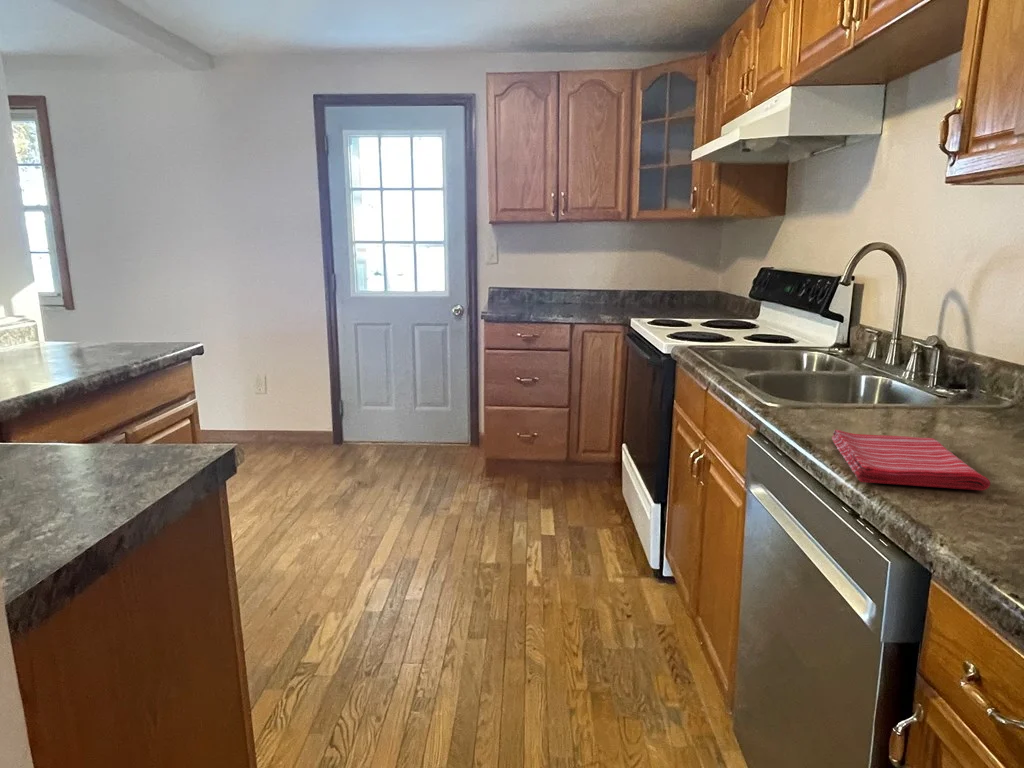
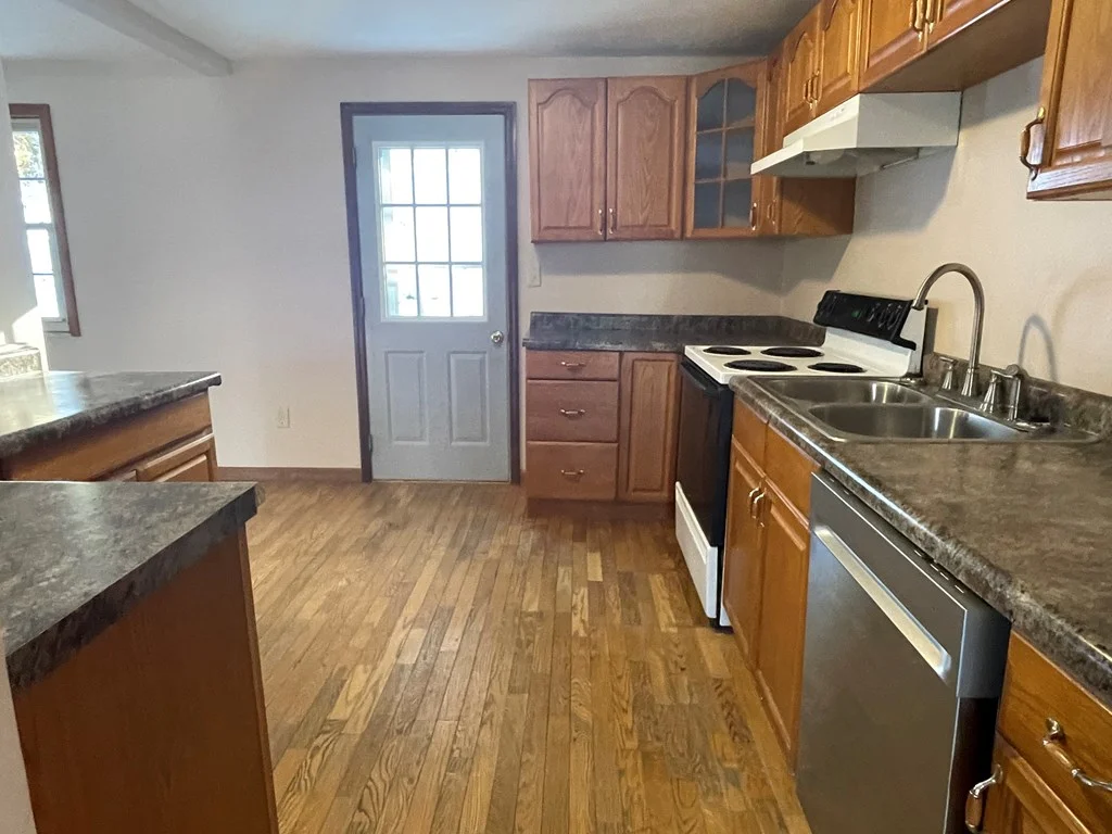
- dish towel [831,429,991,491]
